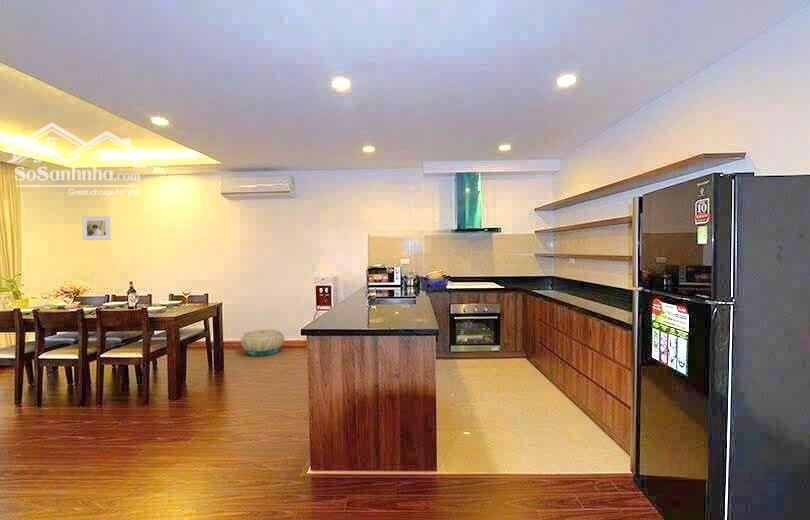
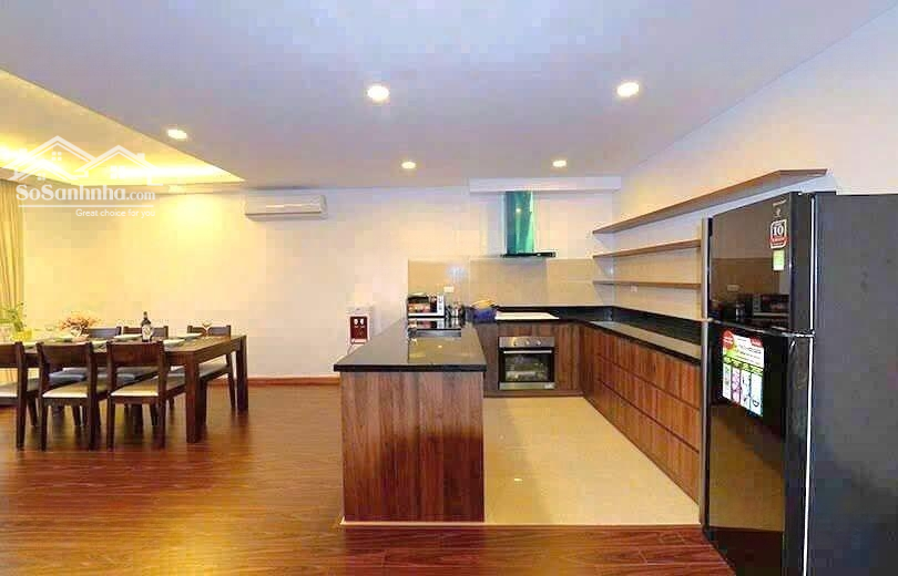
- basket [240,329,285,357]
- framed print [81,215,112,241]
